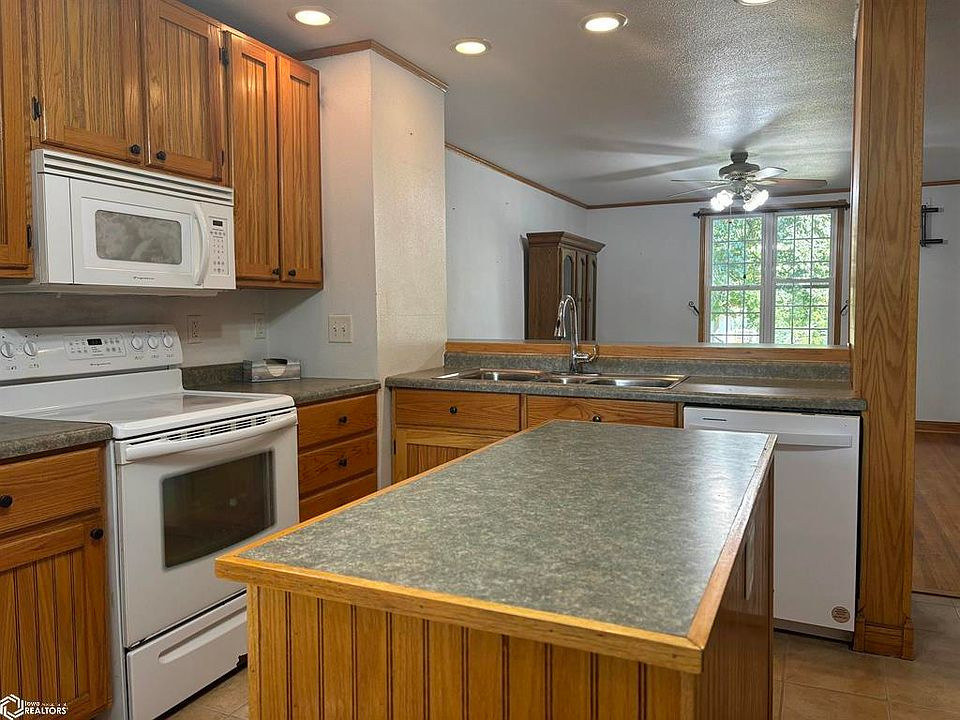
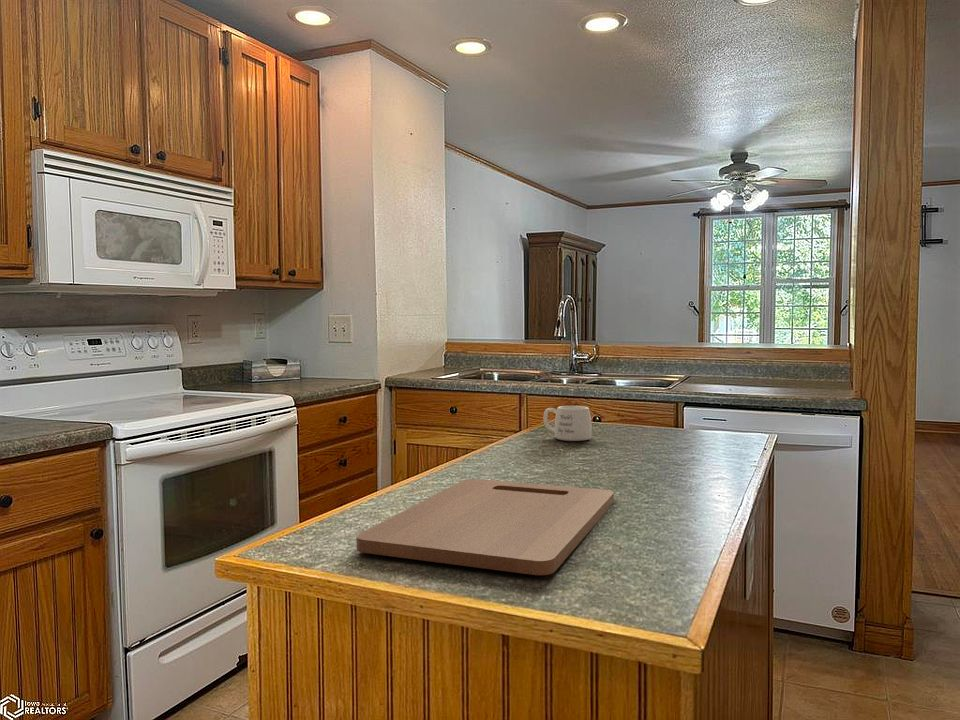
+ cutting board [355,478,615,576]
+ mug [542,405,592,442]
